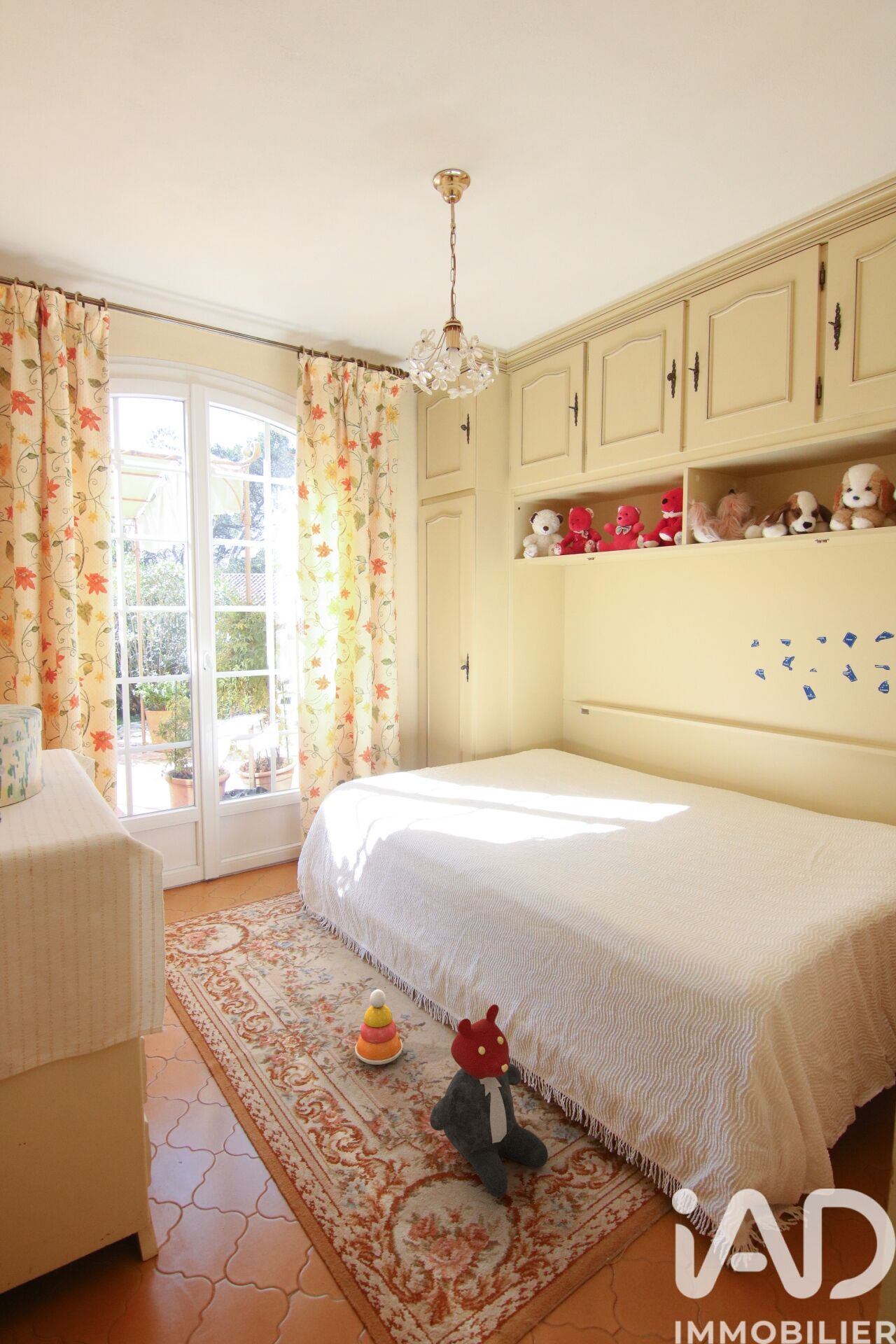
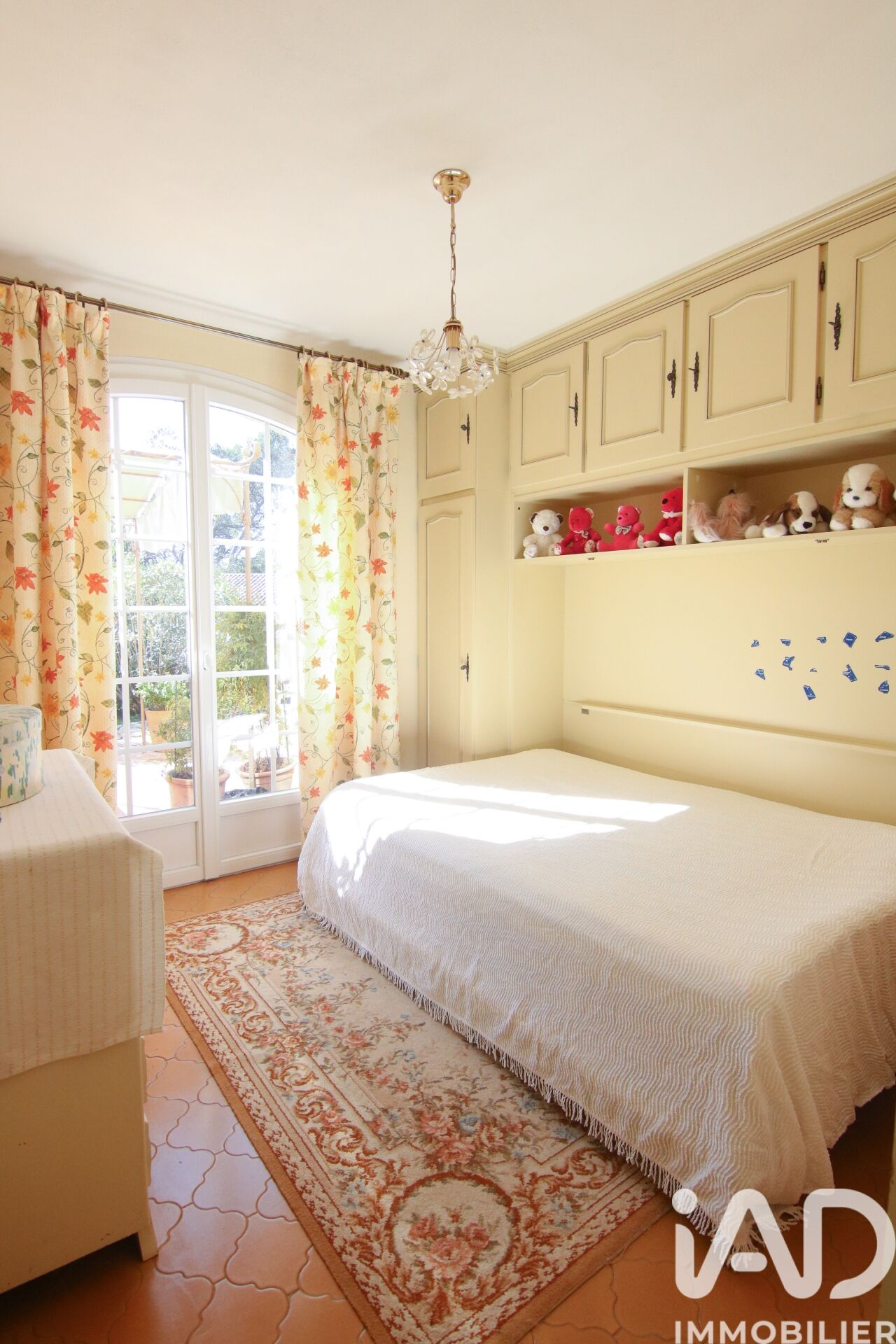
- stacking toy [354,988,403,1065]
- teddy bear [429,1004,549,1198]
